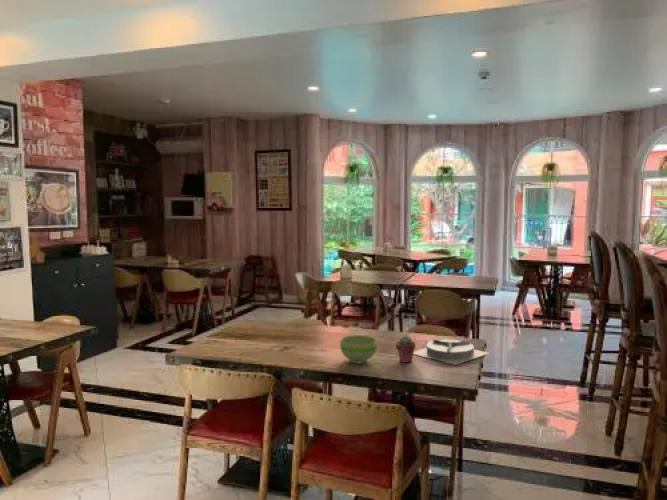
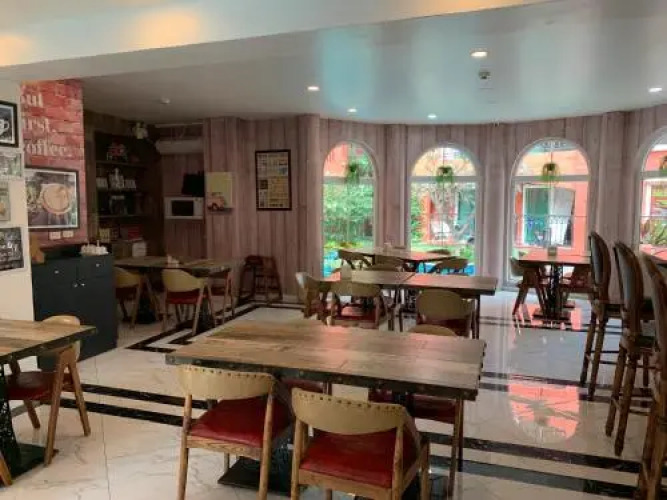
- plate [413,339,489,366]
- potted succulent [395,335,416,364]
- bowl [339,334,378,364]
